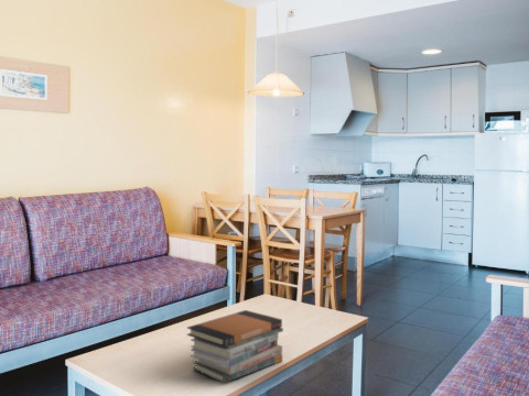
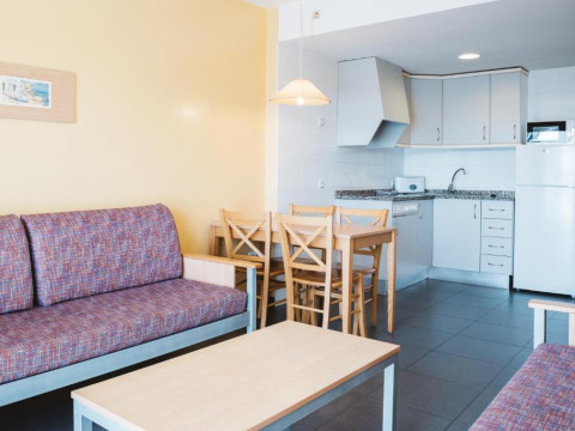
- book stack [186,309,284,385]
